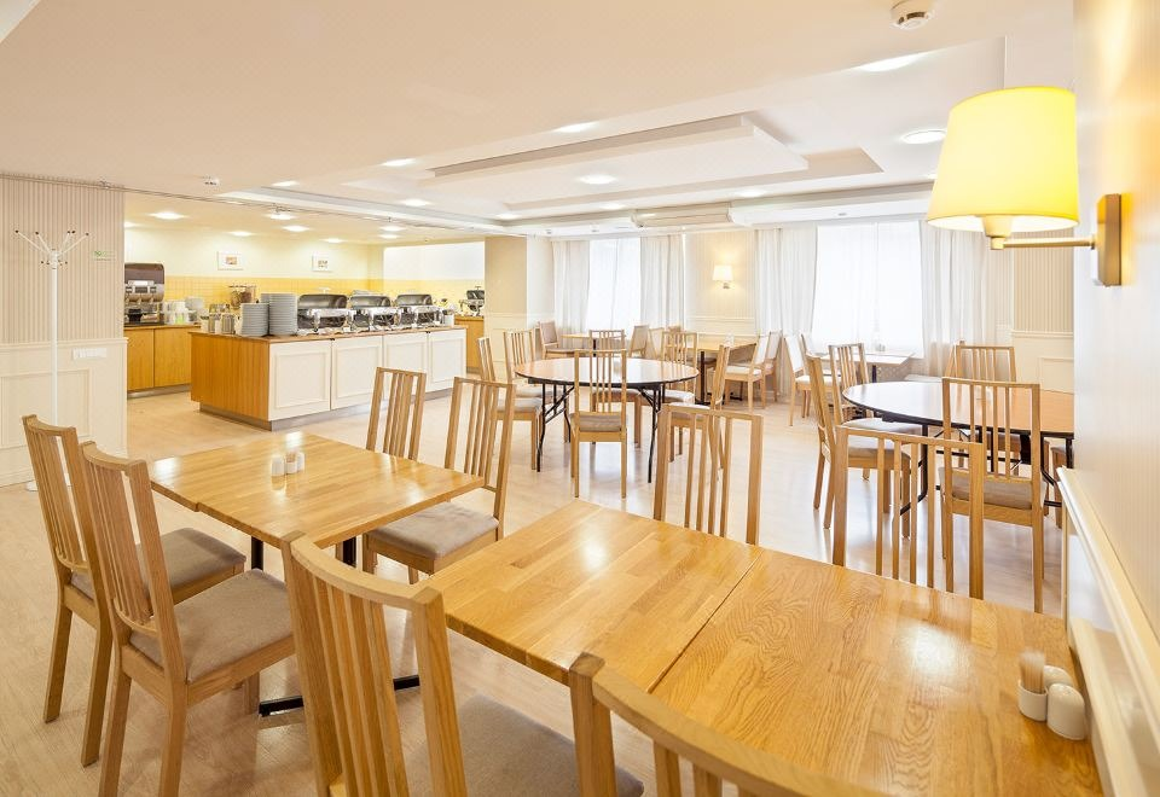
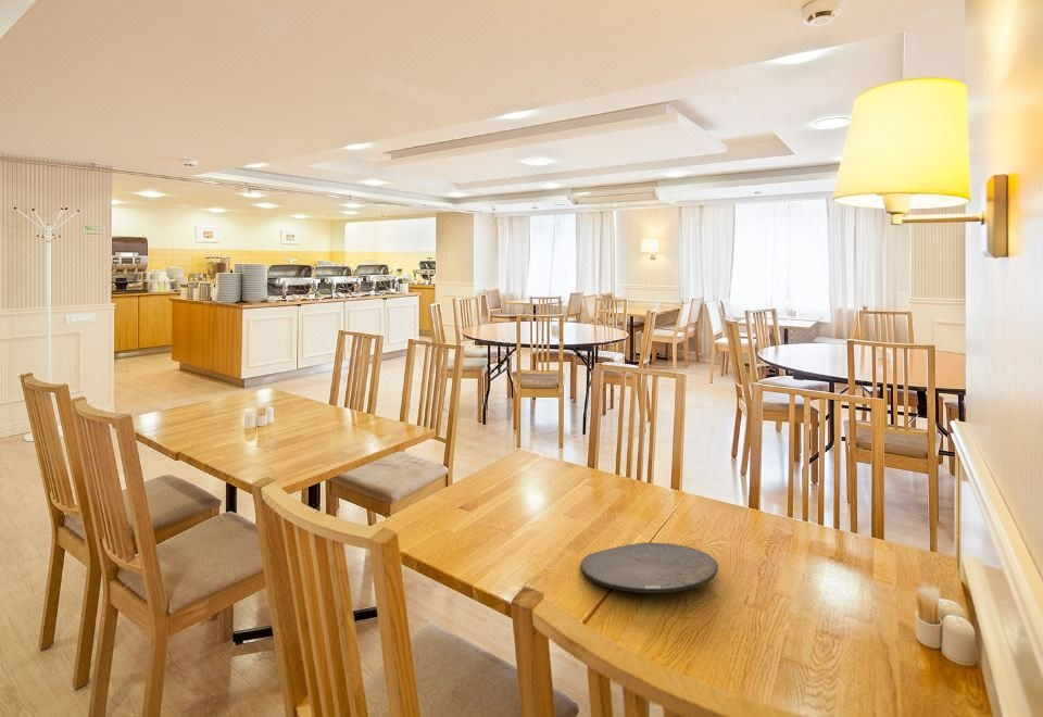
+ plate [580,541,719,594]
